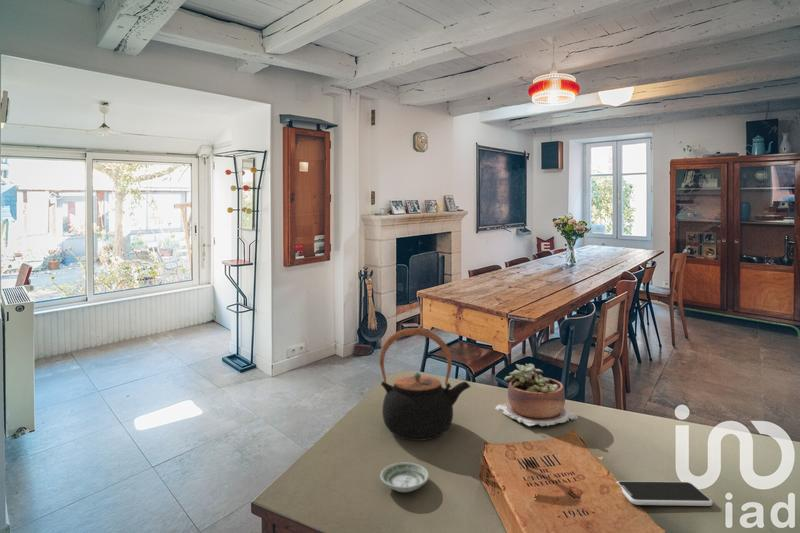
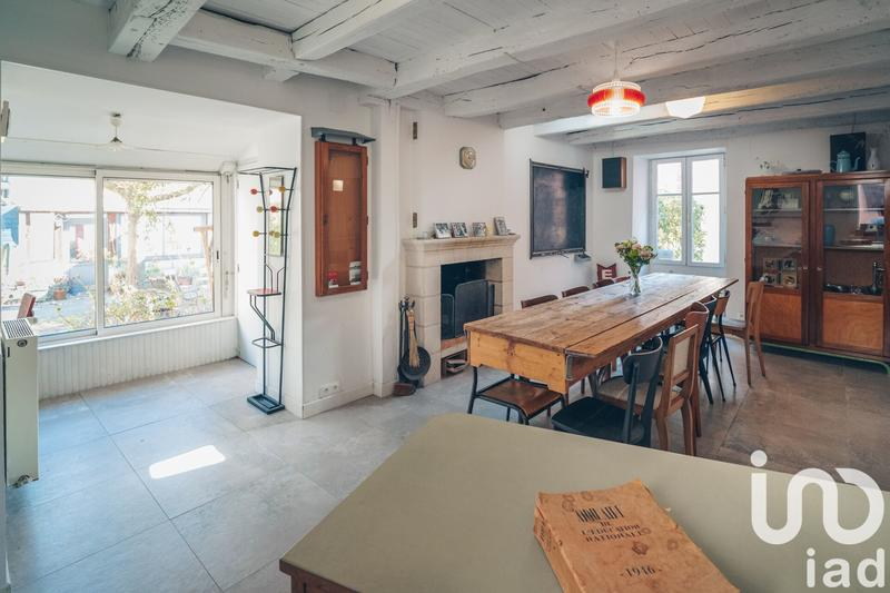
- succulent plant [494,363,579,427]
- teapot [378,327,471,442]
- saucer [379,461,430,493]
- smartphone [616,480,714,507]
